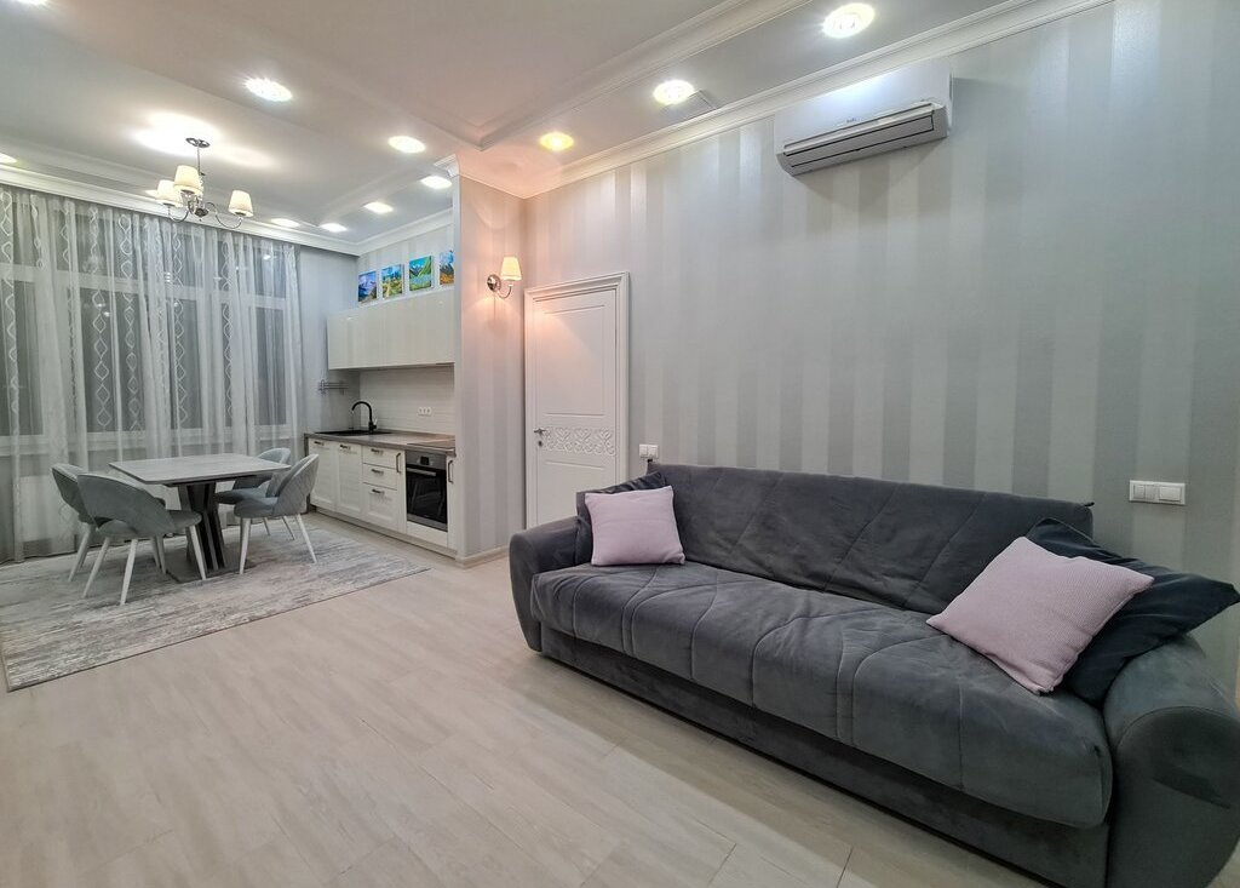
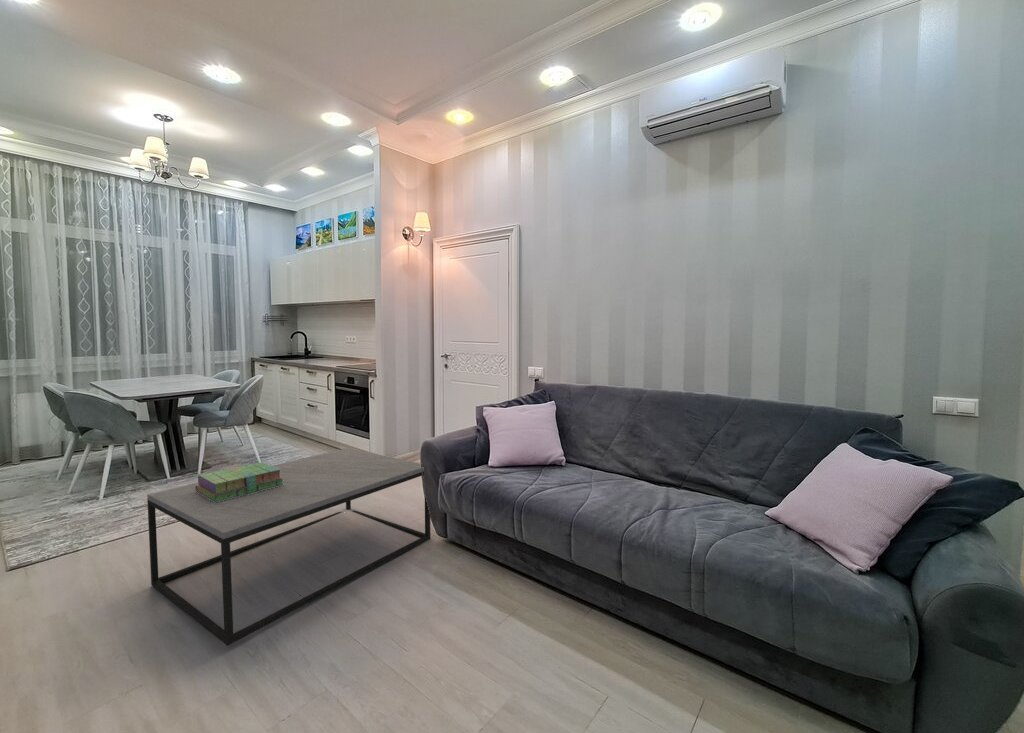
+ coffee table [146,447,431,647]
+ stack of books [195,461,284,503]
